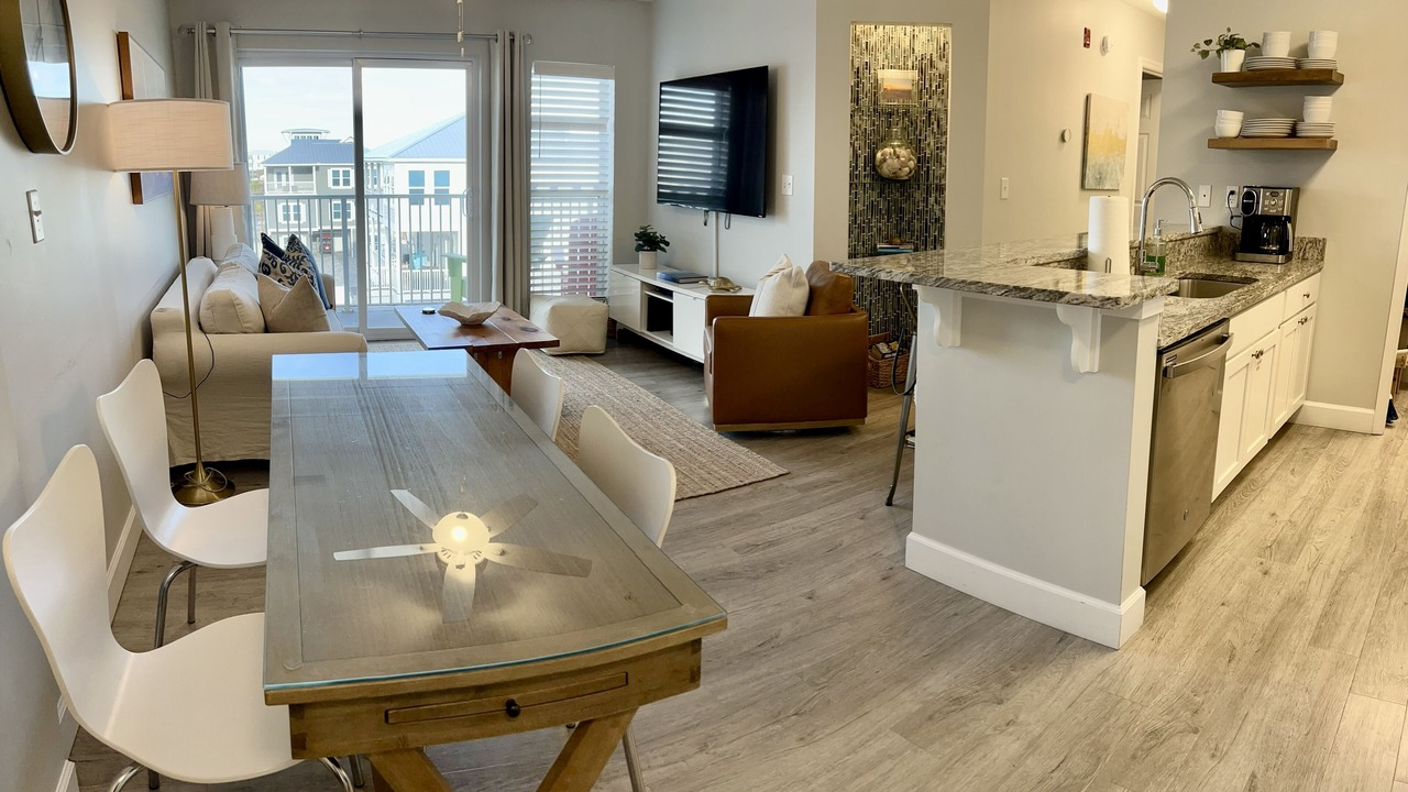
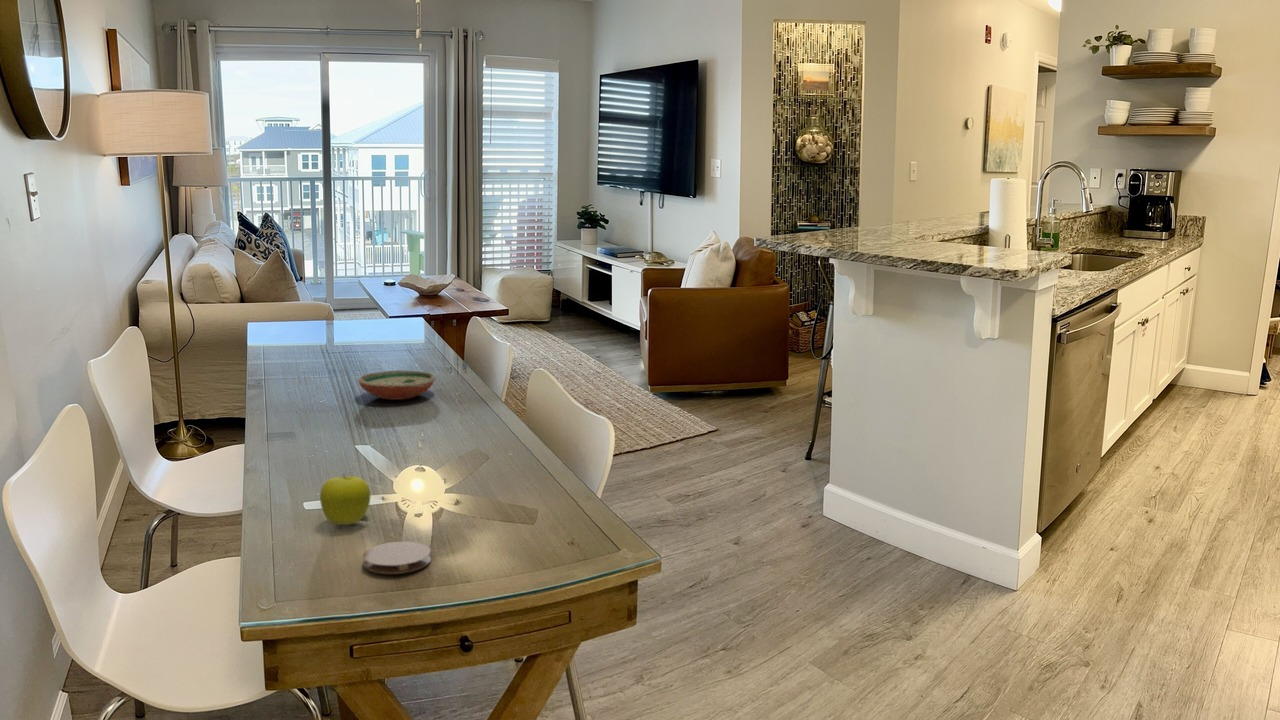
+ fruit [319,473,371,526]
+ decorative bowl [356,369,437,401]
+ coaster [362,541,432,575]
